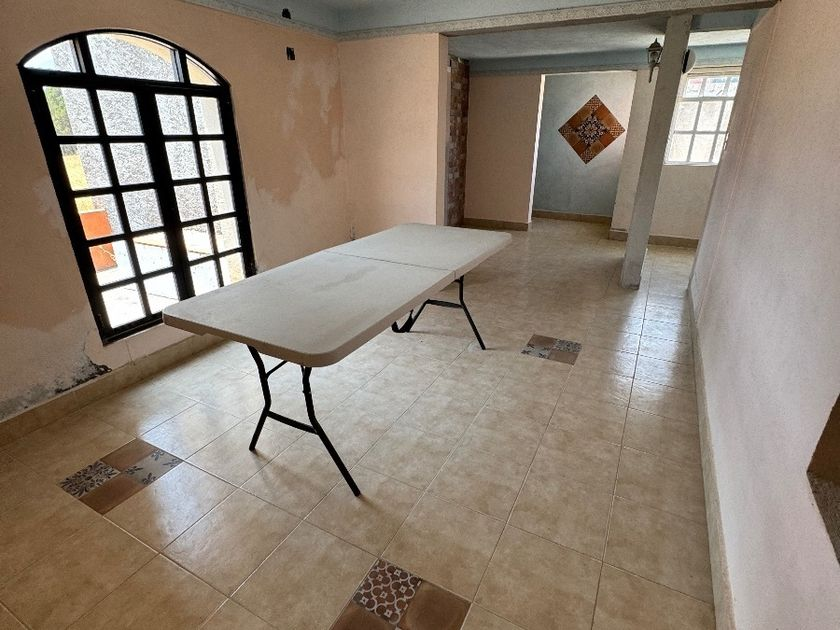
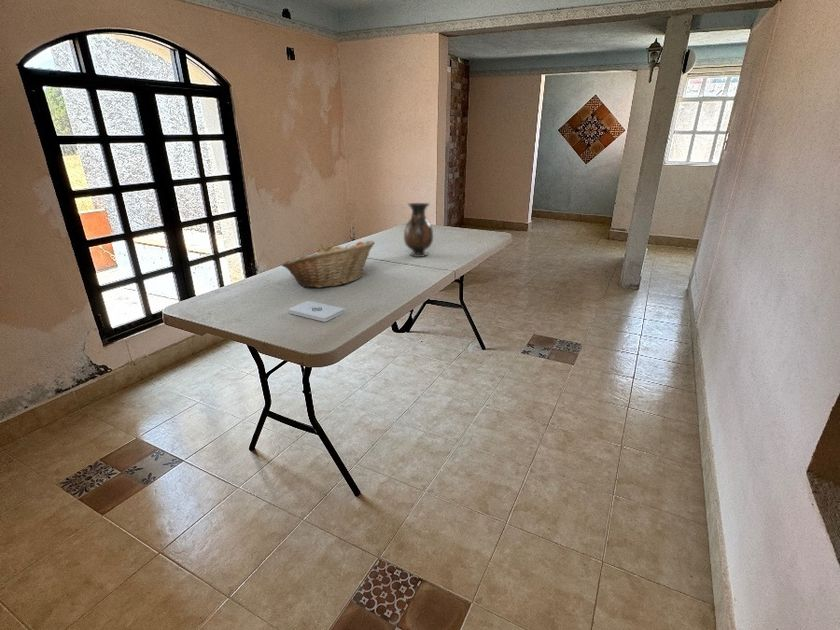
+ fruit basket [281,240,376,289]
+ vase [403,202,434,258]
+ notepad [288,300,346,323]
